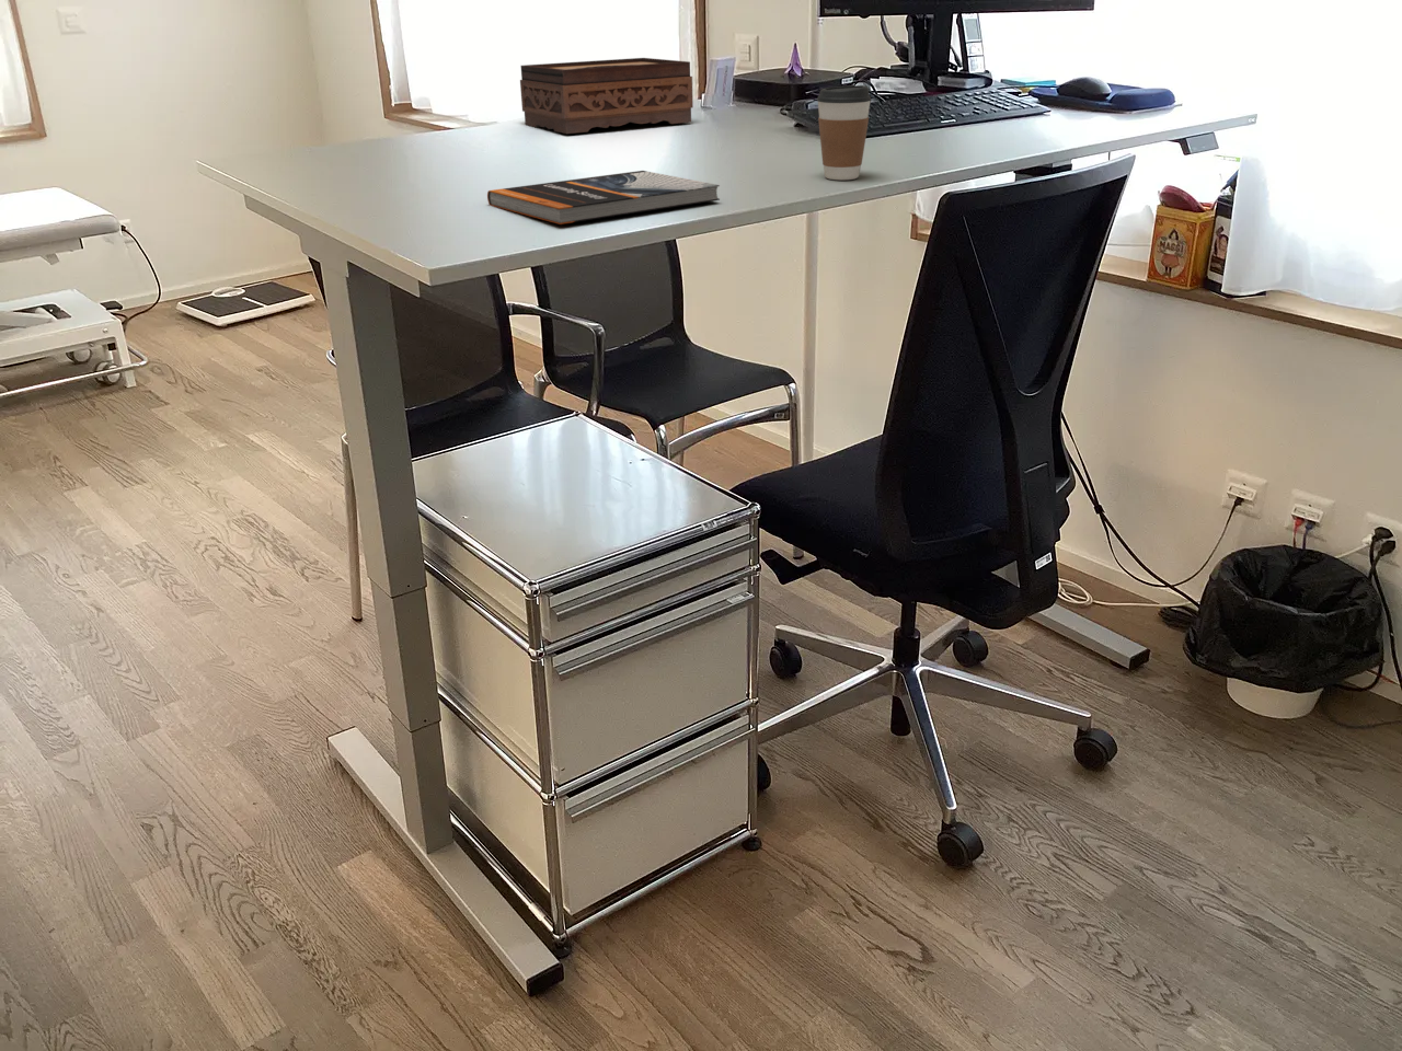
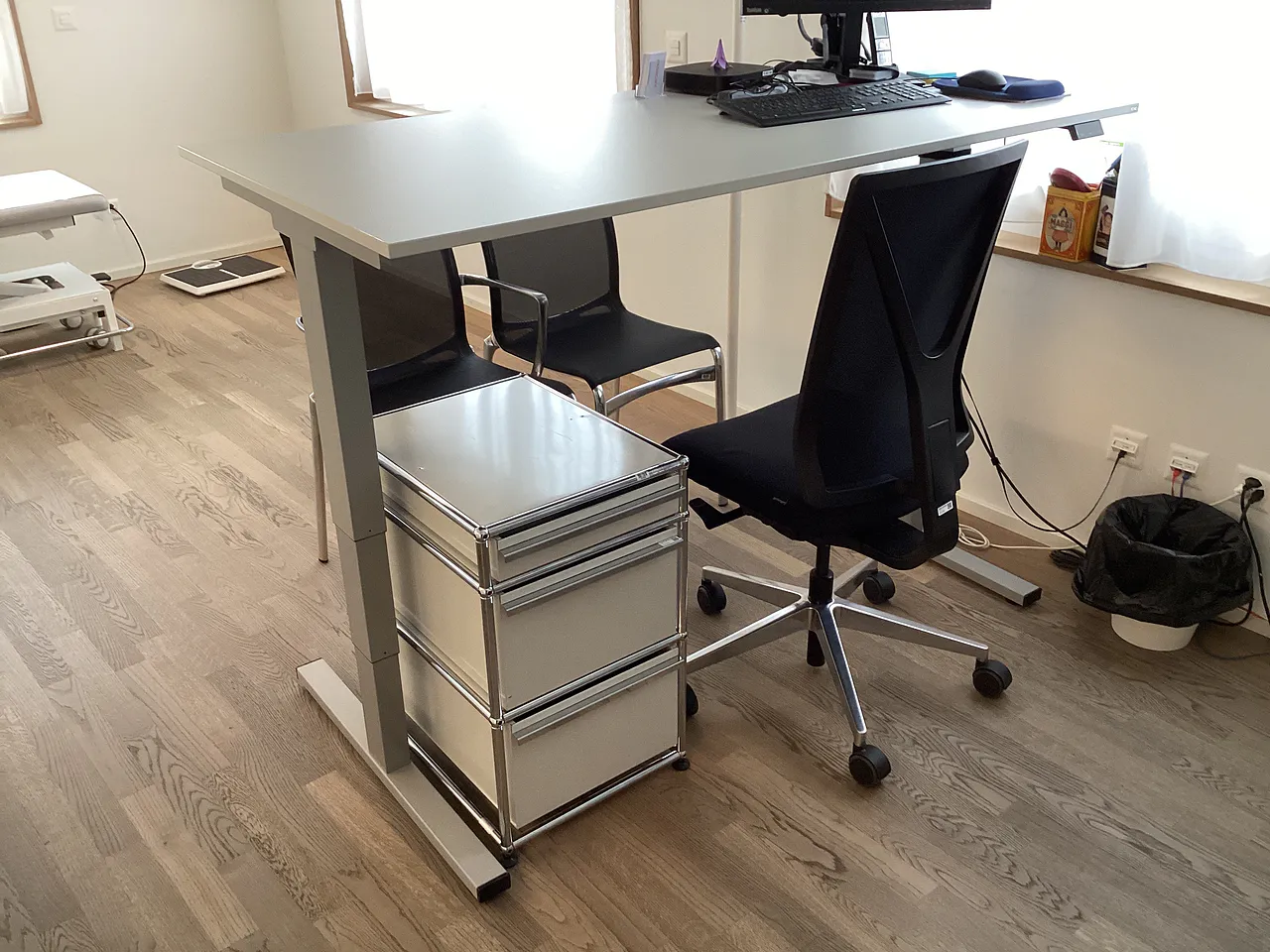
- tissue box [519,57,694,135]
- coffee cup [816,84,872,182]
- book [487,170,721,225]
